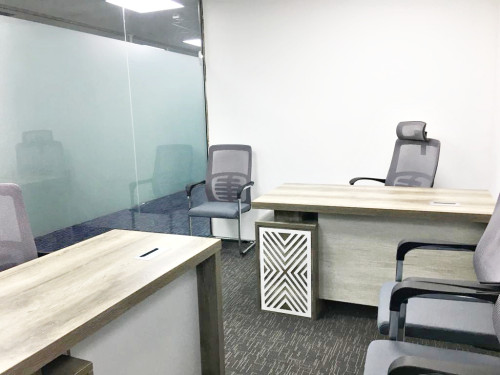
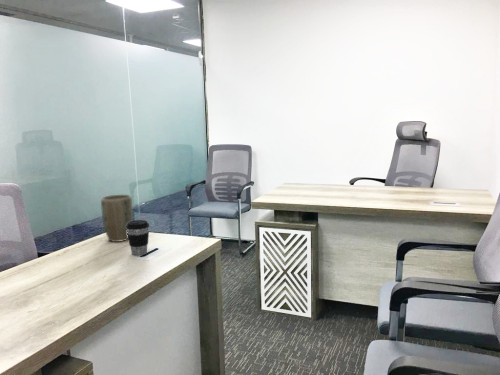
+ coffee cup [126,219,150,256]
+ plant pot [100,193,134,243]
